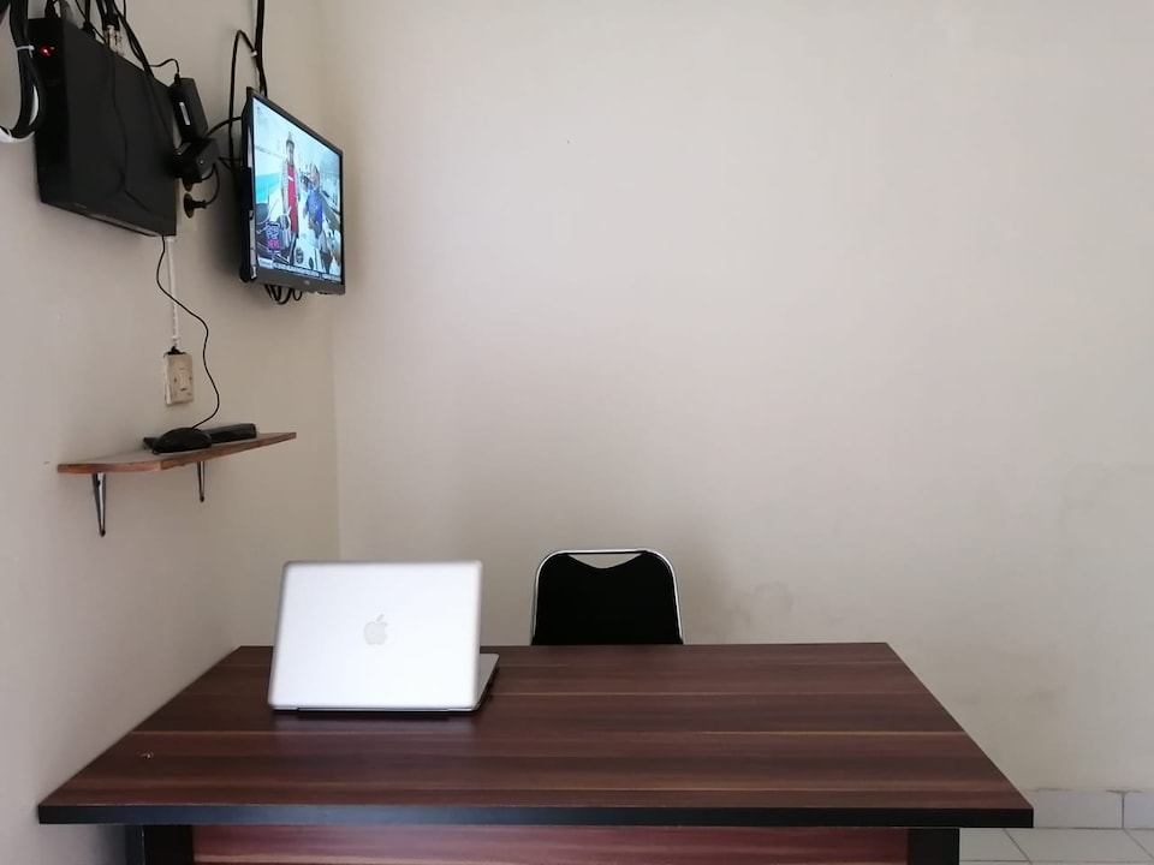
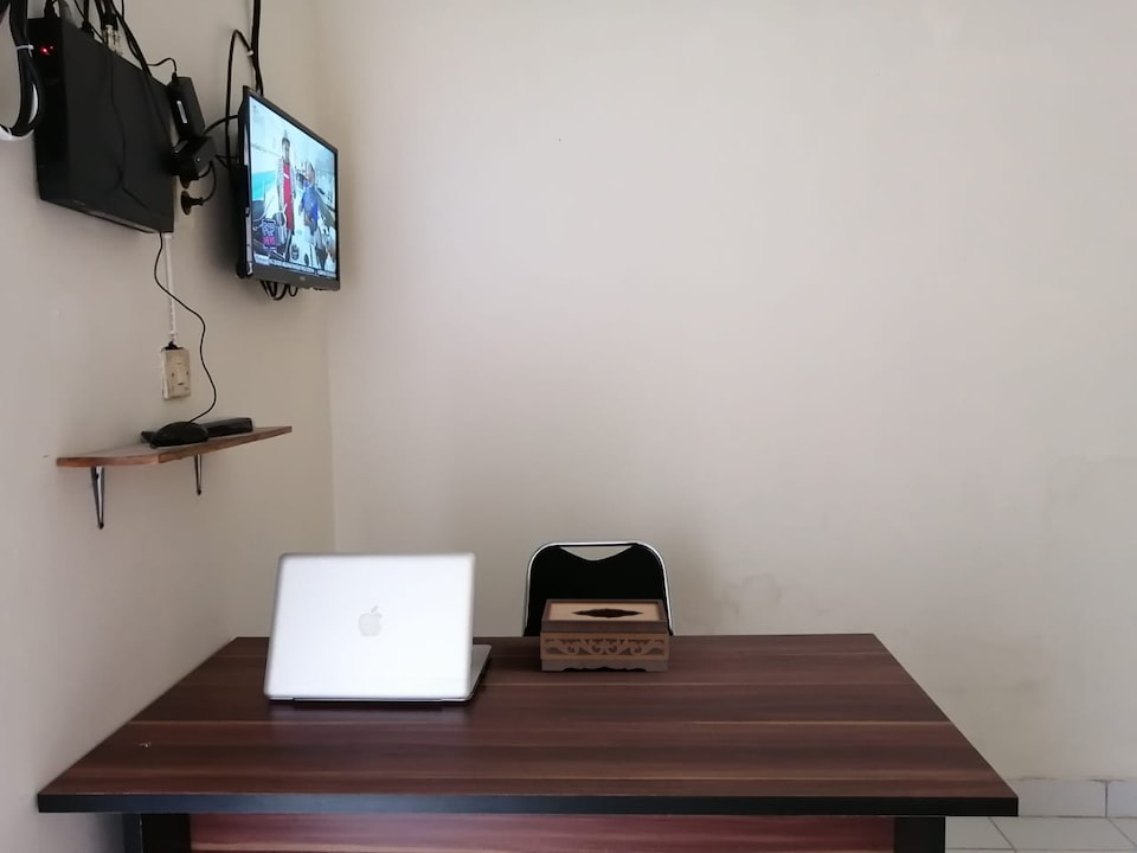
+ tissue box [539,598,670,673]
